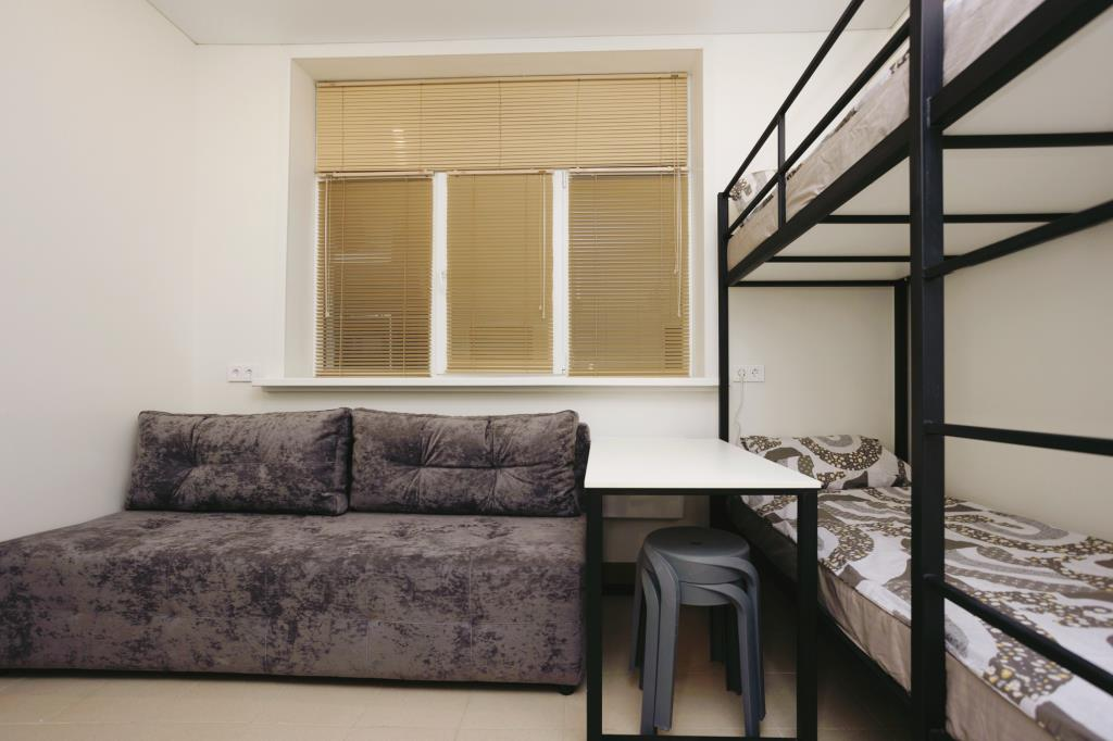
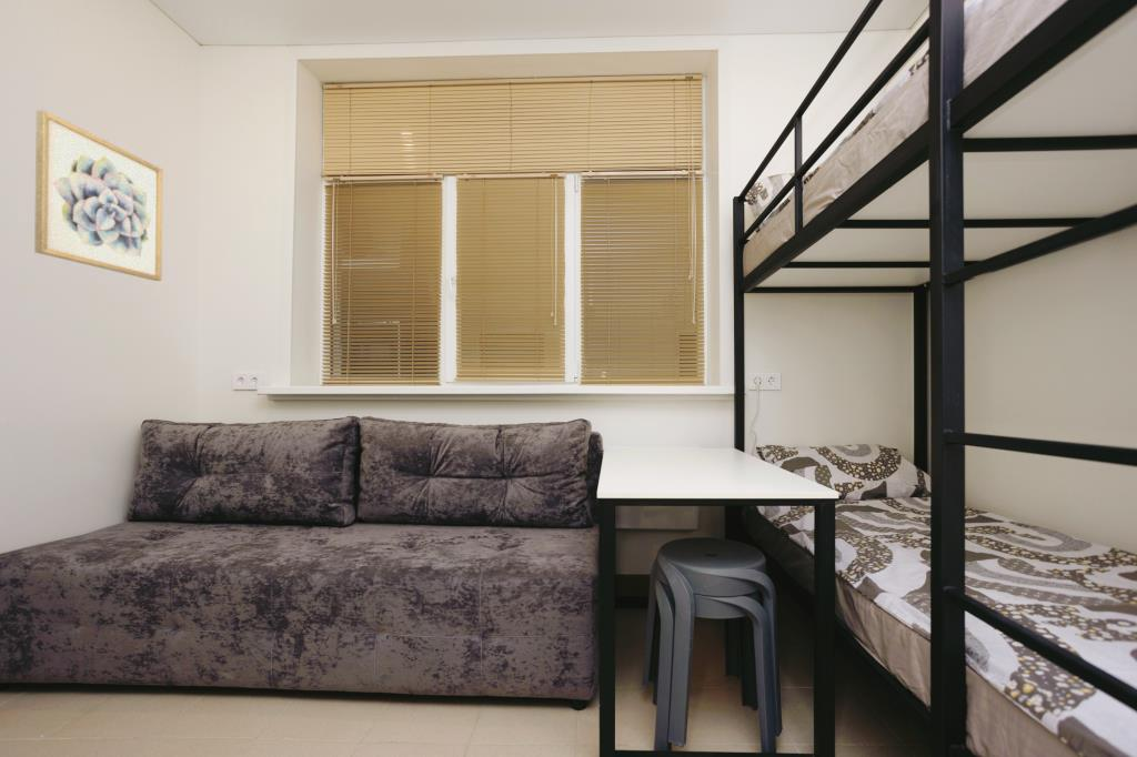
+ wall art [33,109,163,282]
